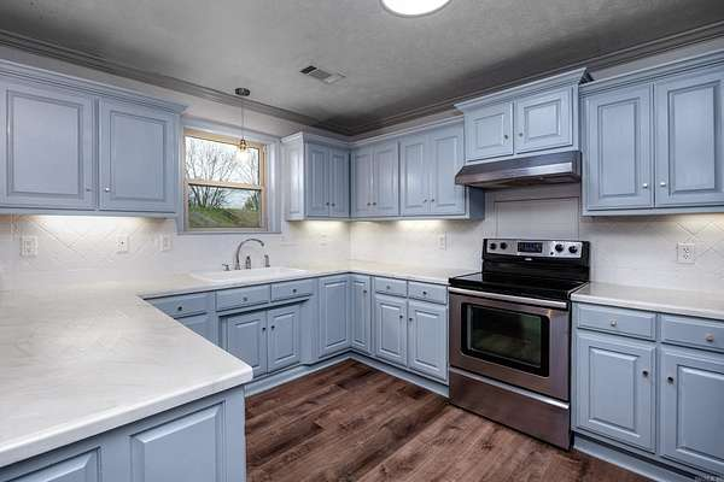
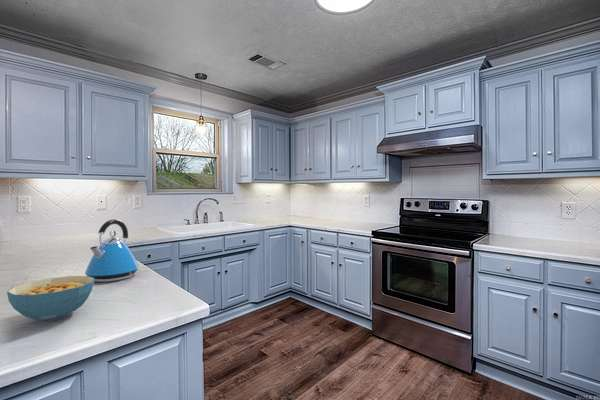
+ cereal bowl [6,275,95,322]
+ kettle [84,218,140,283]
